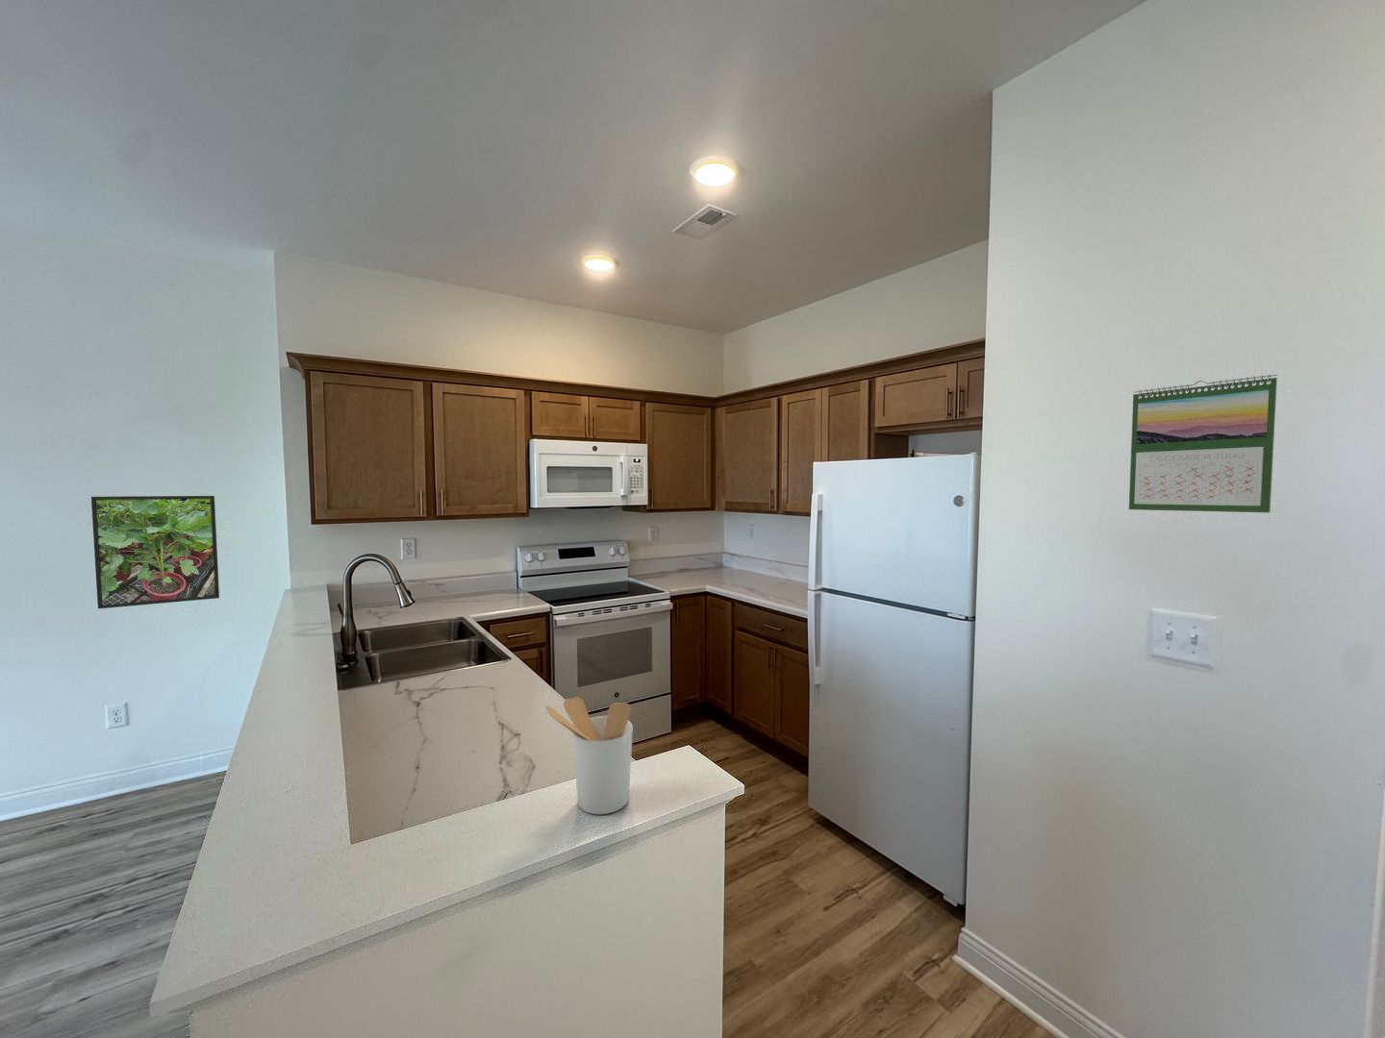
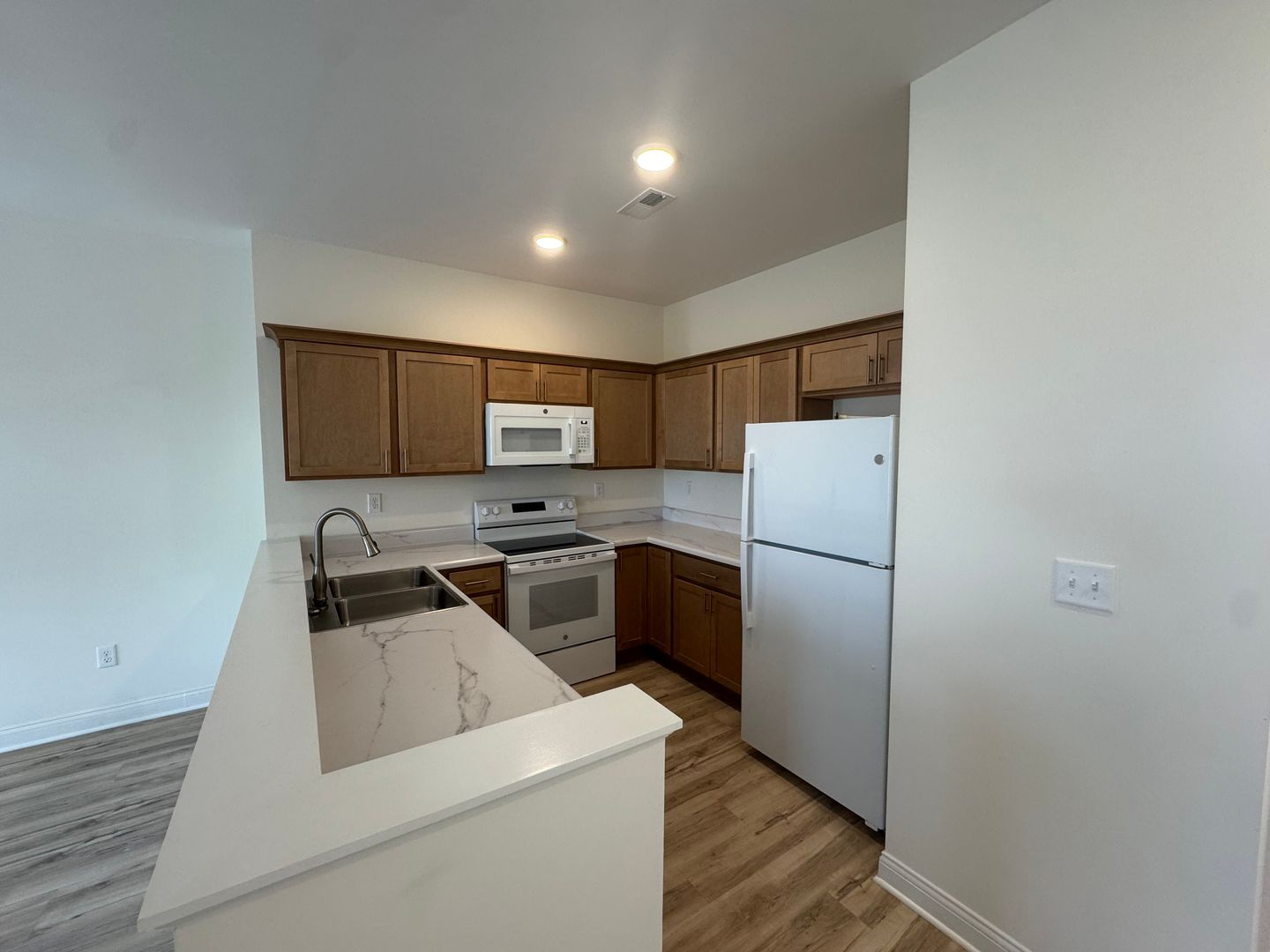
- calendar [1129,374,1278,514]
- utensil holder [545,696,634,814]
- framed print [91,495,220,609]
